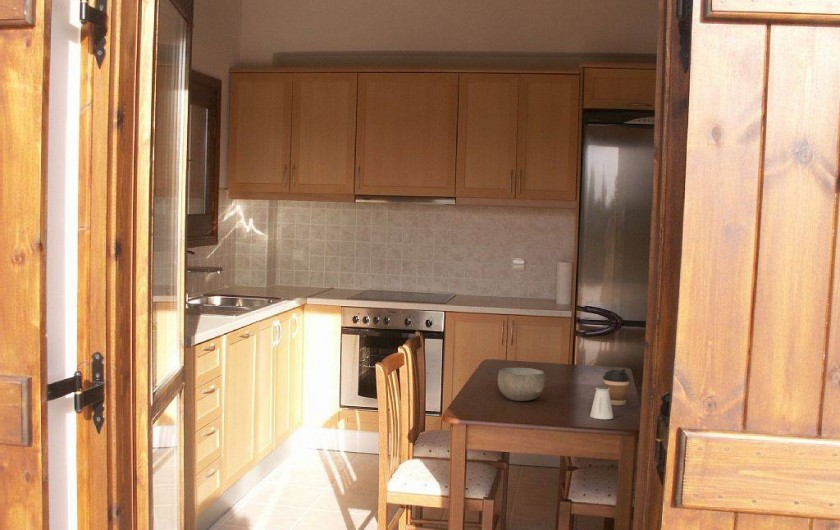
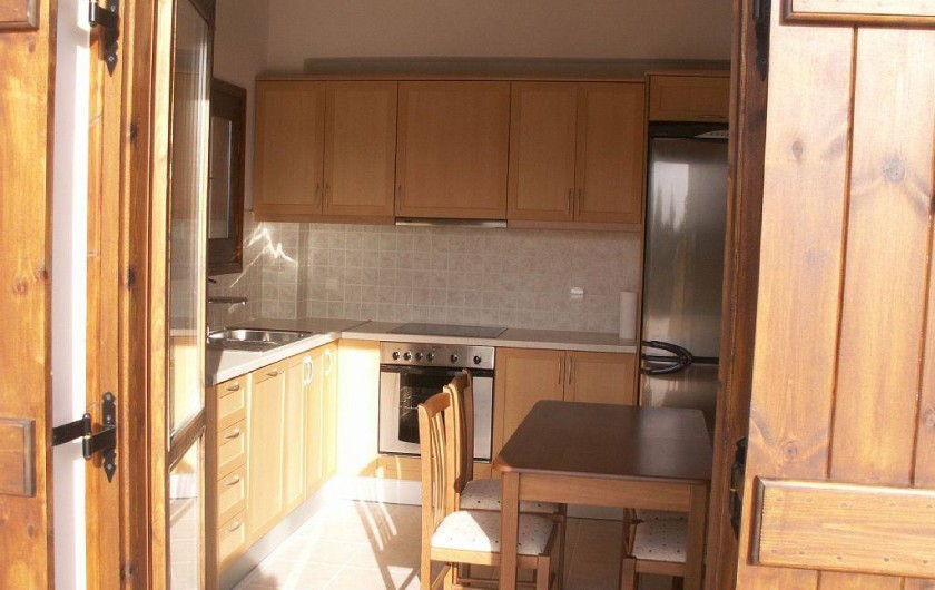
- saltshaker [589,384,614,420]
- coffee cup [602,368,631,406]
- bowl [497,367,546,402]
